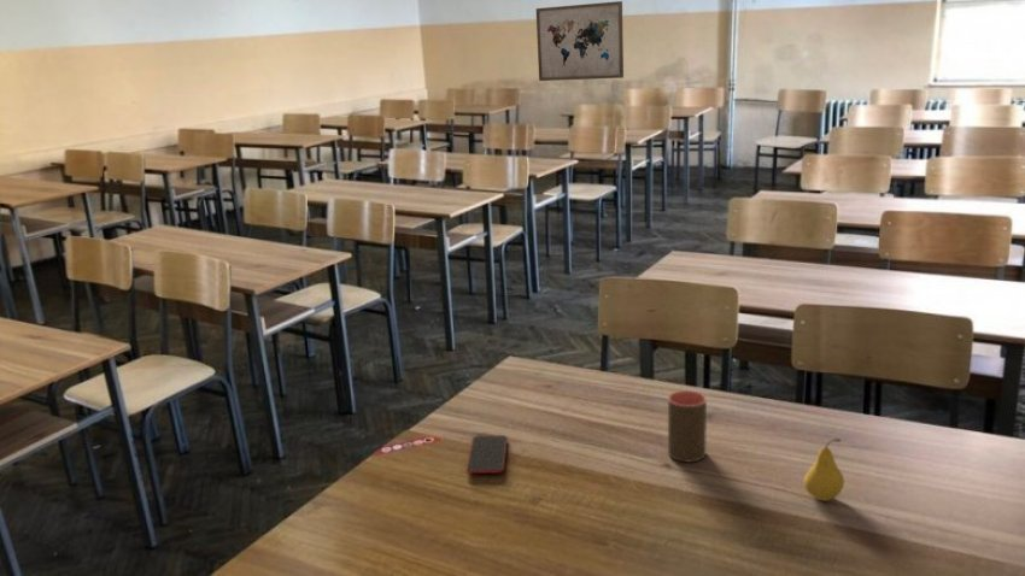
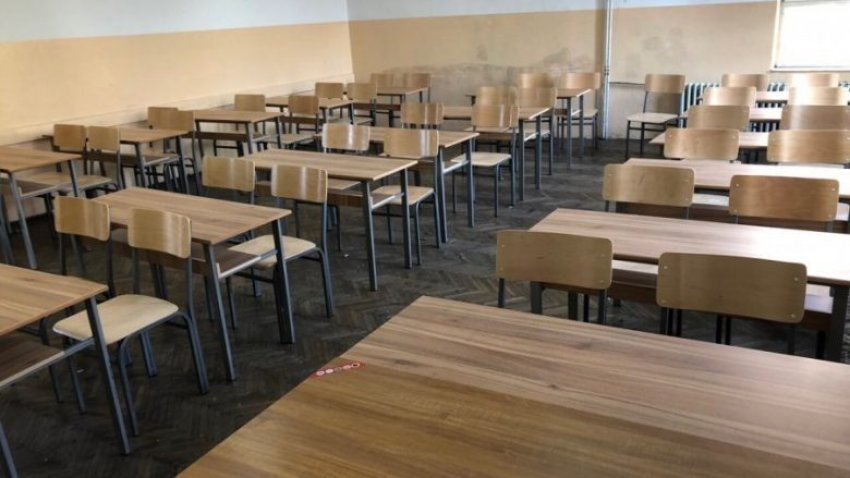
- smartphone [465,434,509,475]
- wall art [535,0,625,82]
- fruit [803,437,845,502]
- cup [667,389,708,463]
